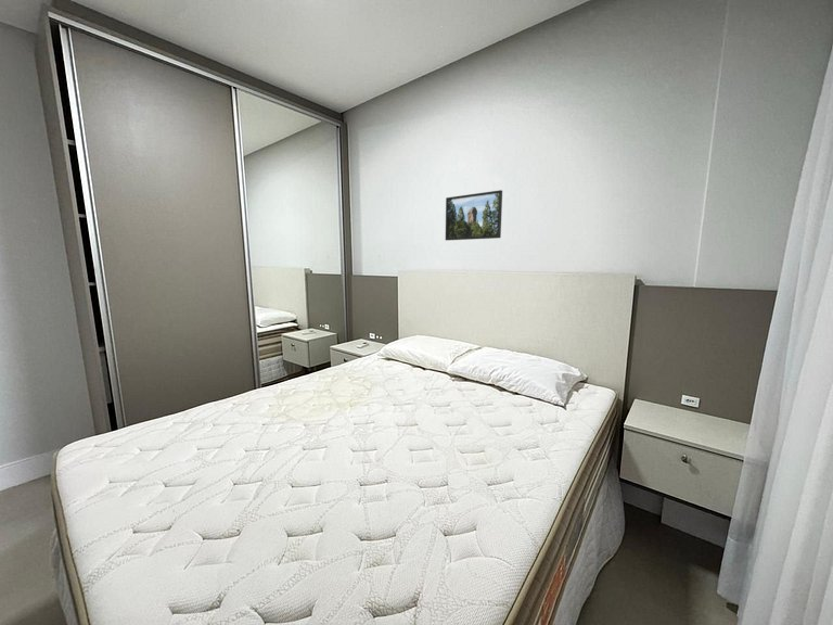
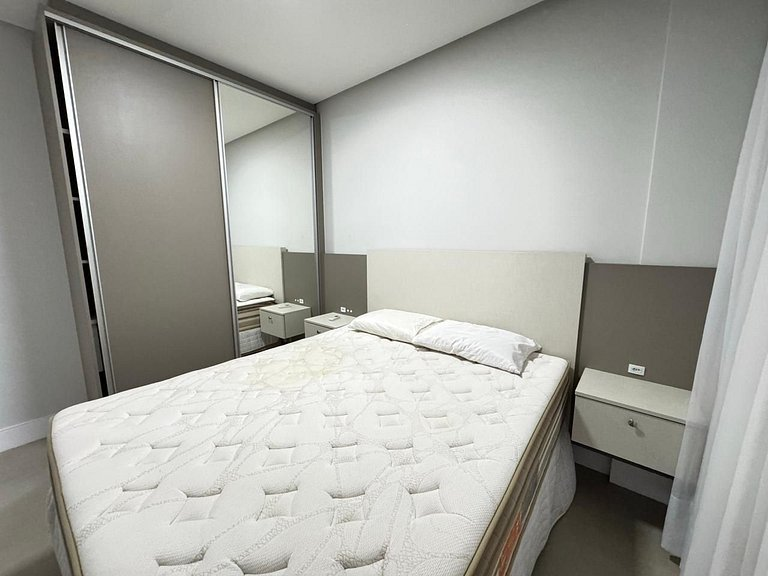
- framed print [445,189,503,242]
